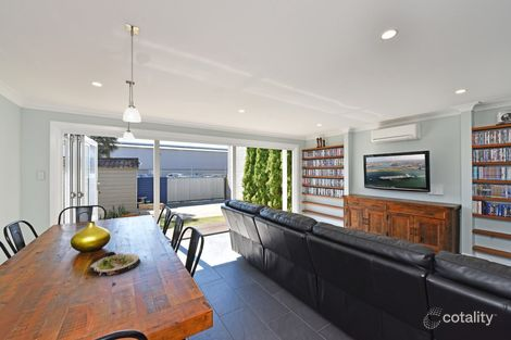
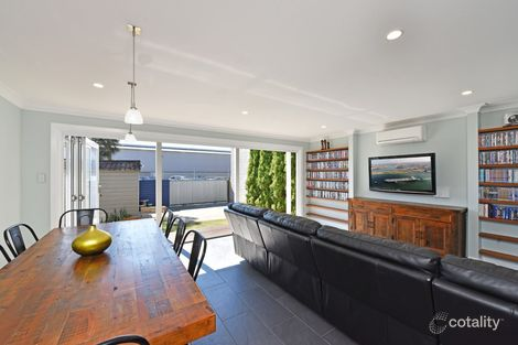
- salad plate [87,250,141,277]
